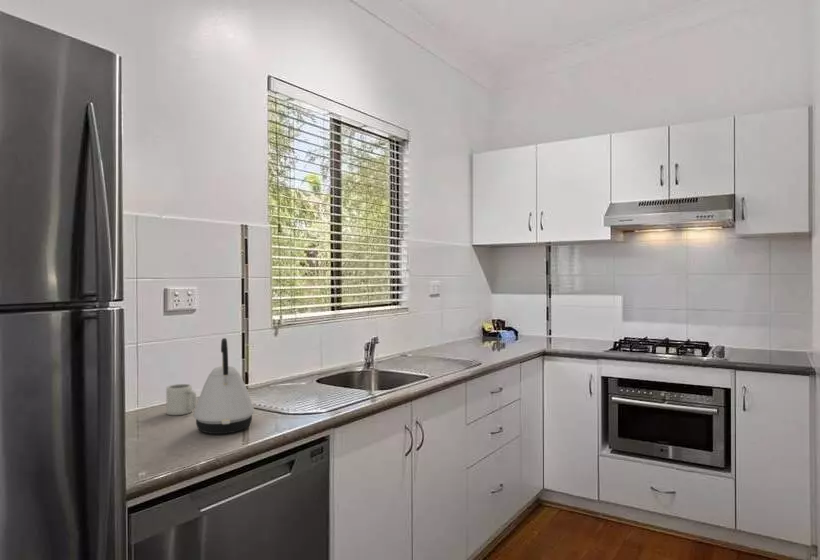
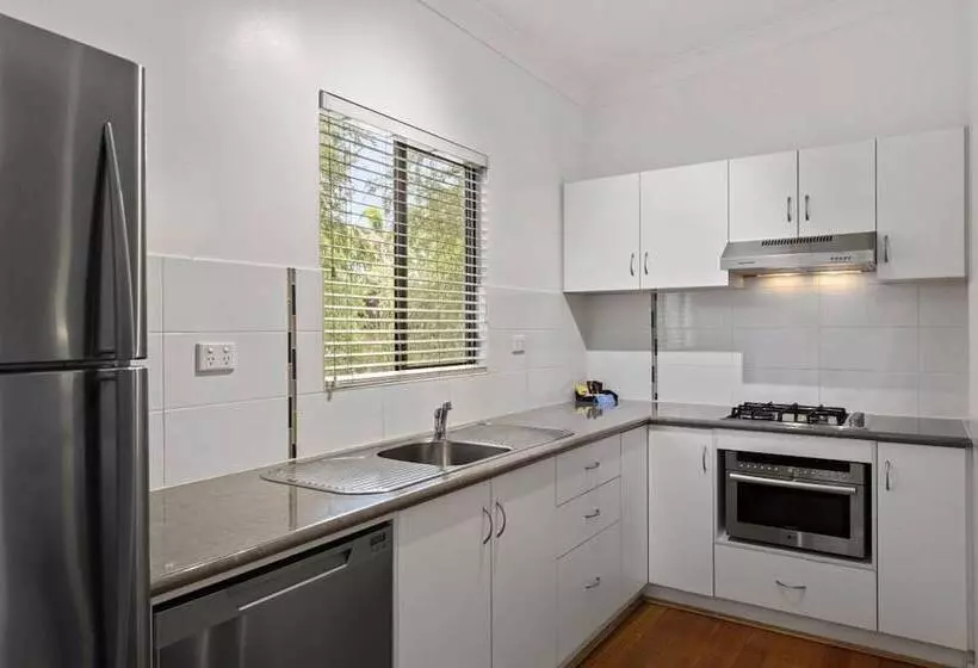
- kettle [193,337,255,435]
- cup [165,383,197,416]
